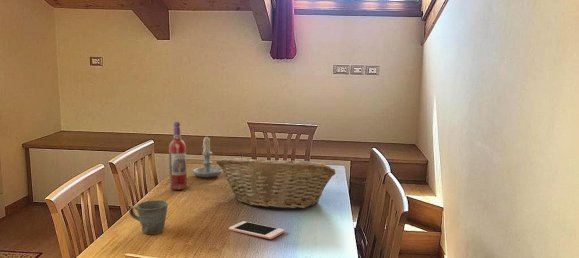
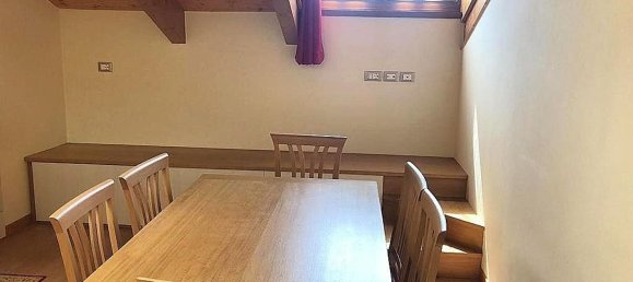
- wine bottle [168,121,188,191]
- cell phone [228,220,285,240]
- fruit basket [216,154,337,210]
- mug [128,199,169,235]
- candle [192,135,223,178]
